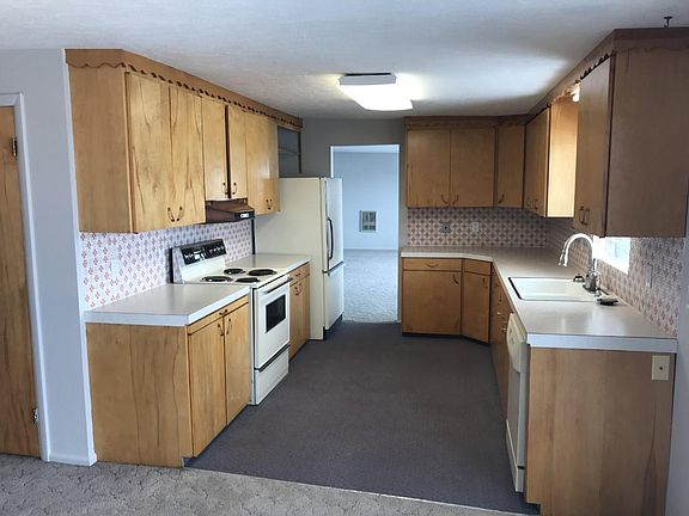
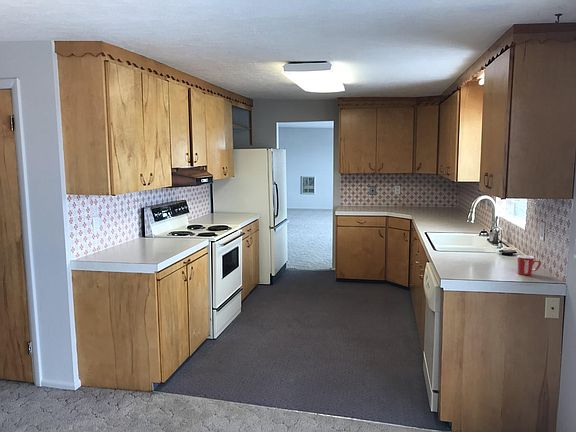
+ mug [516,254,542,276]
